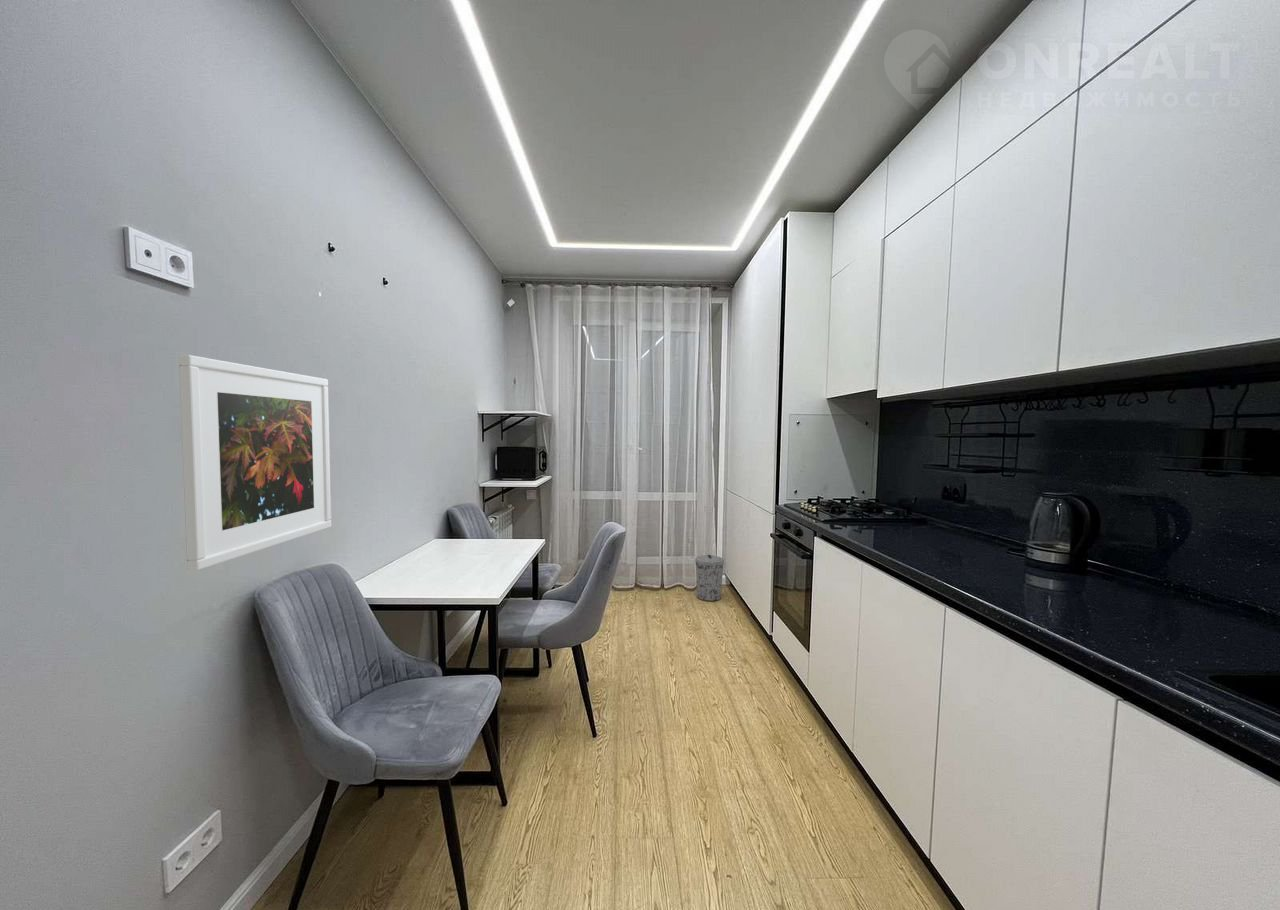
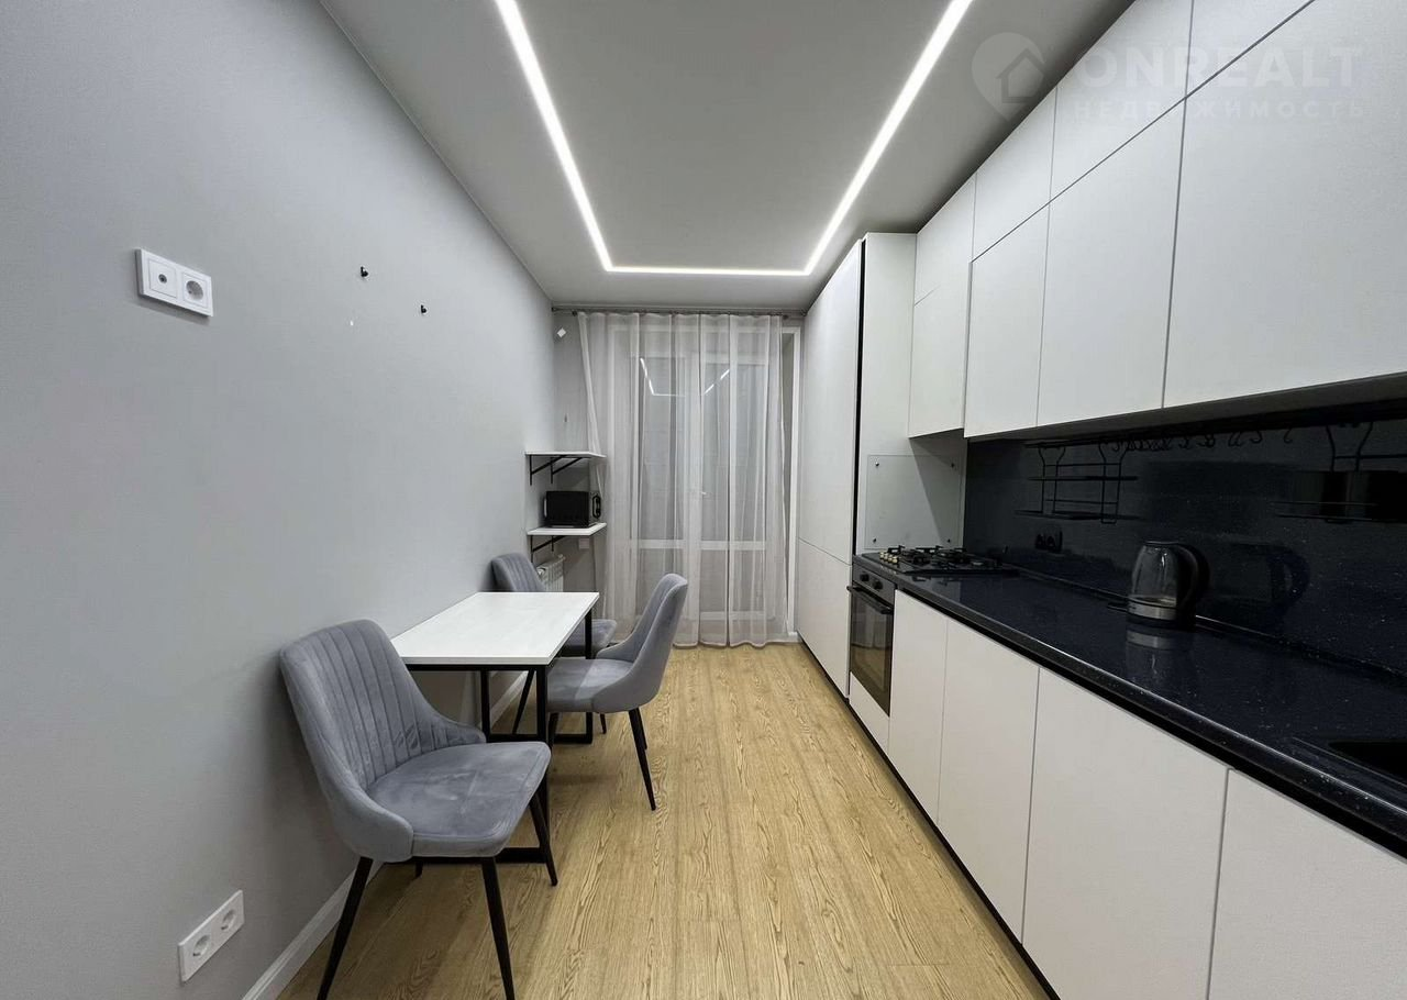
- trash can [694,554,725,602]
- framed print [178,354,332,571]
